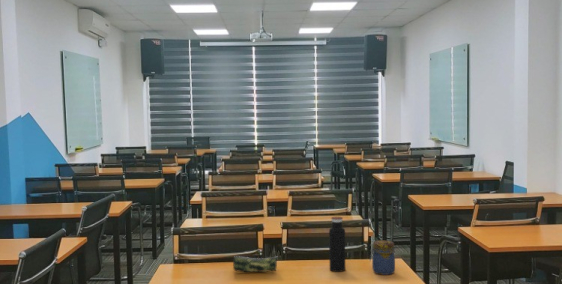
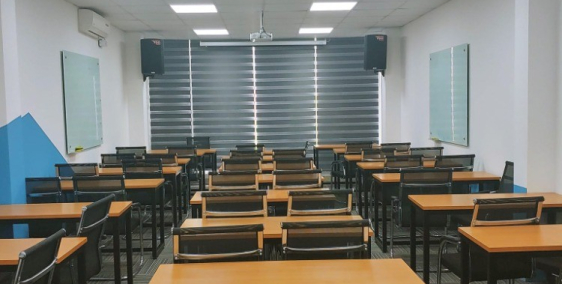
- pencil case [232,255,280,273]
- jar [369,239,396,276]
- water bottle [328,216,346,273]
